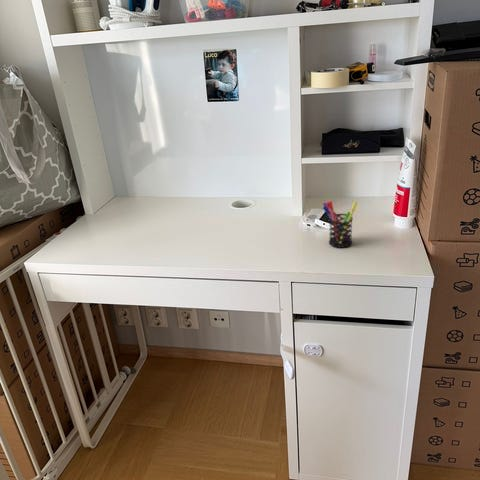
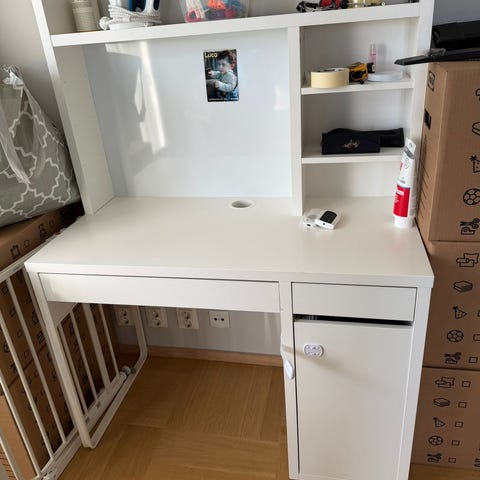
- pen holder [322,200,358,249]
